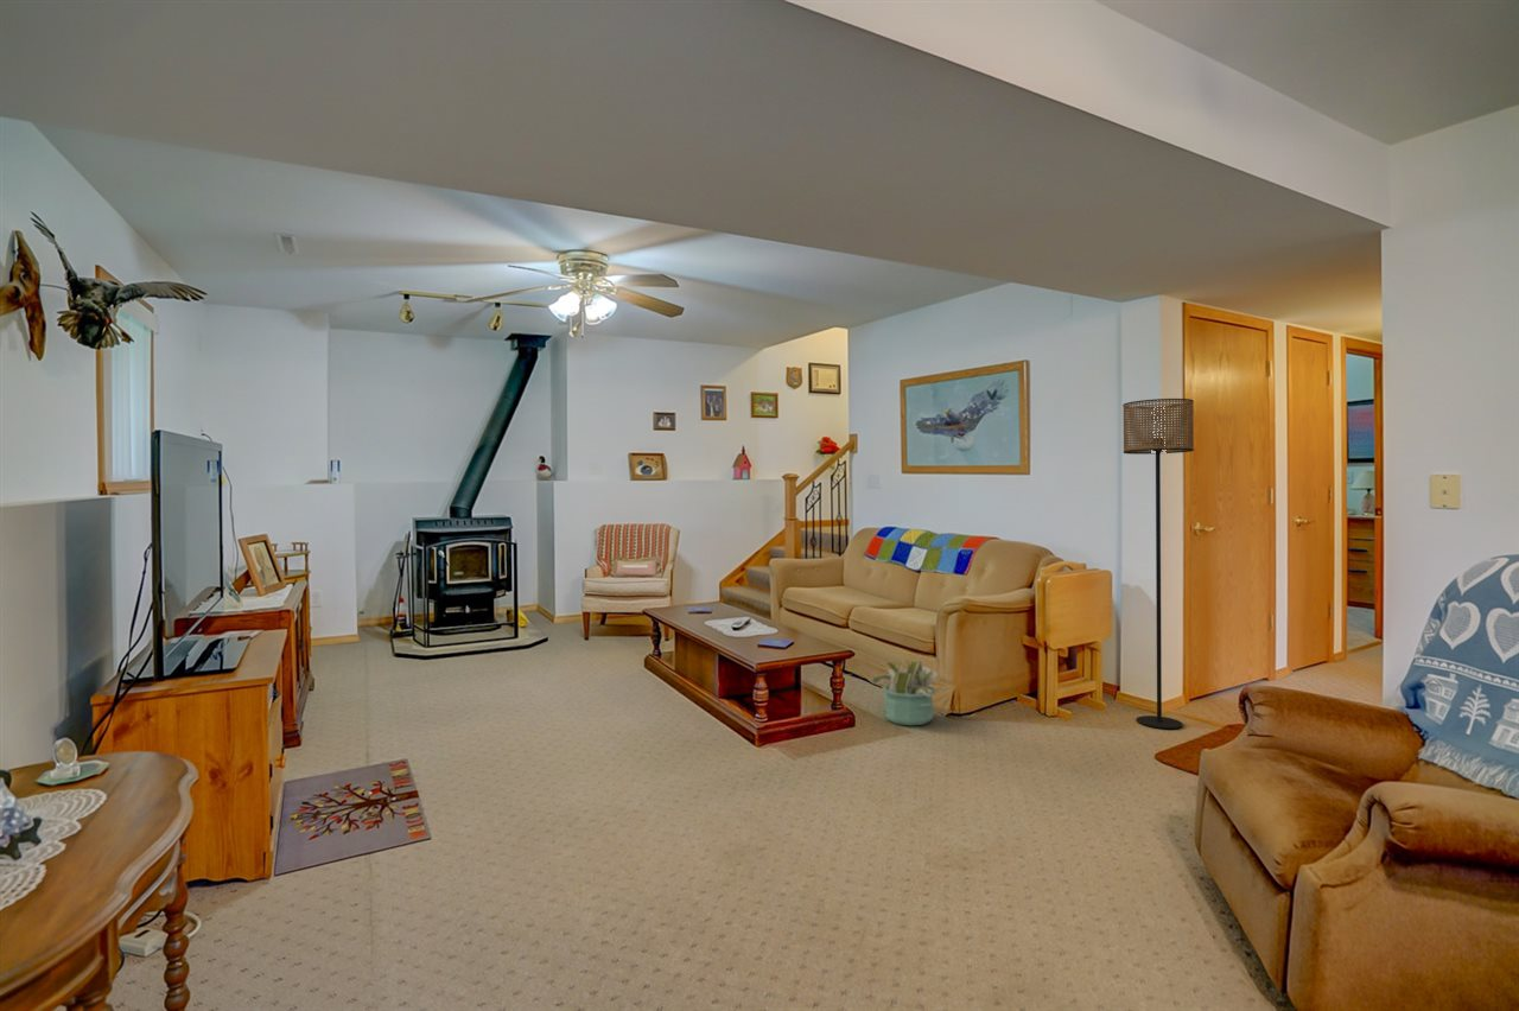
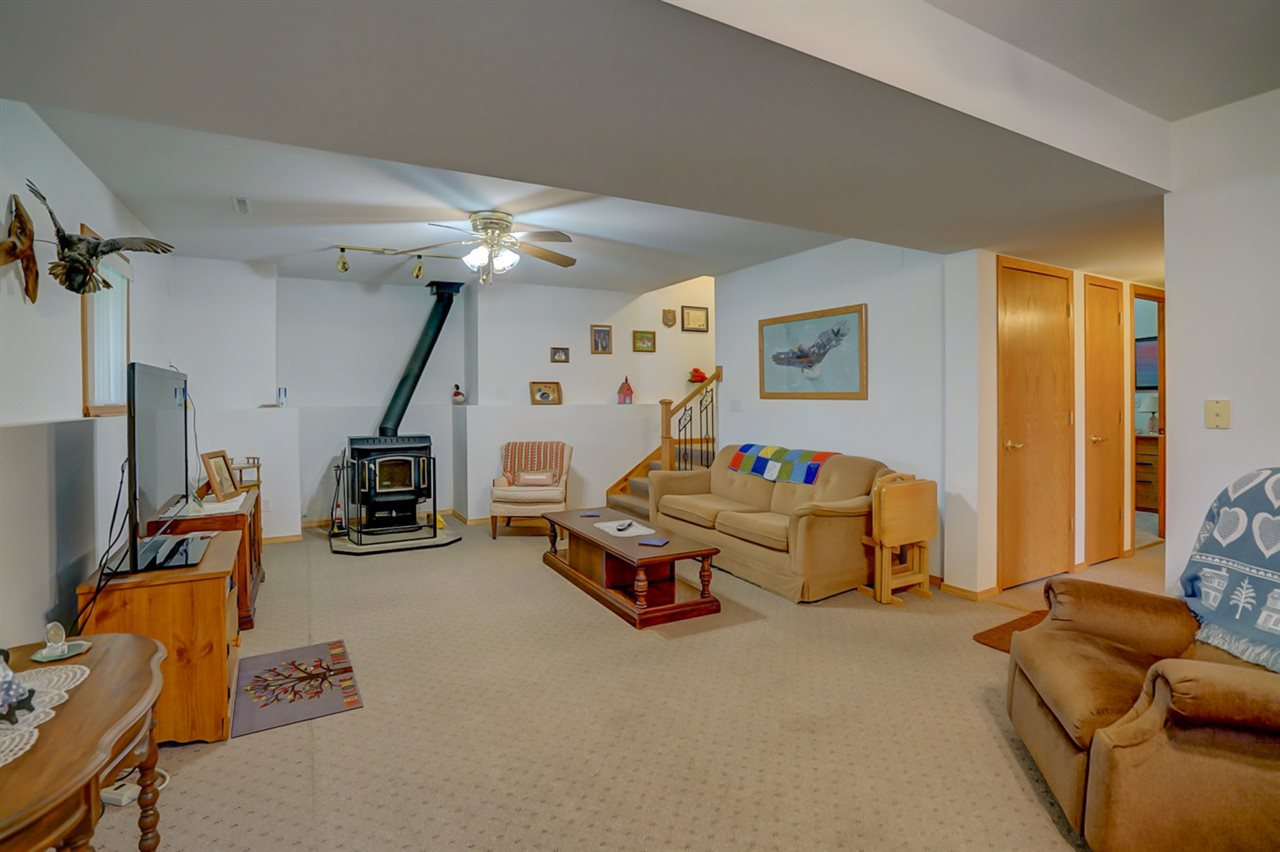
- decorative plant [867,660,939,726]
- floor lamp [1121,398,1195,730]
